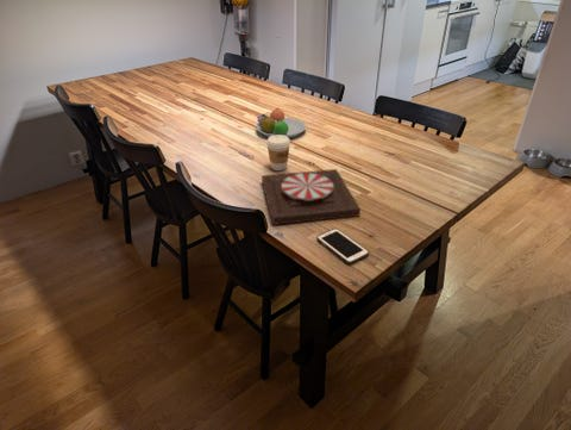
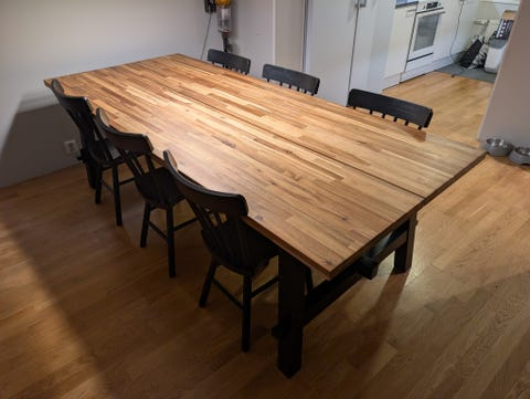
- coffee cup [265,135,291,172]
- cell phone [315,228,370,266]
- plate [261,168,362,226]
- fruit bowl [256,107,307,139]
